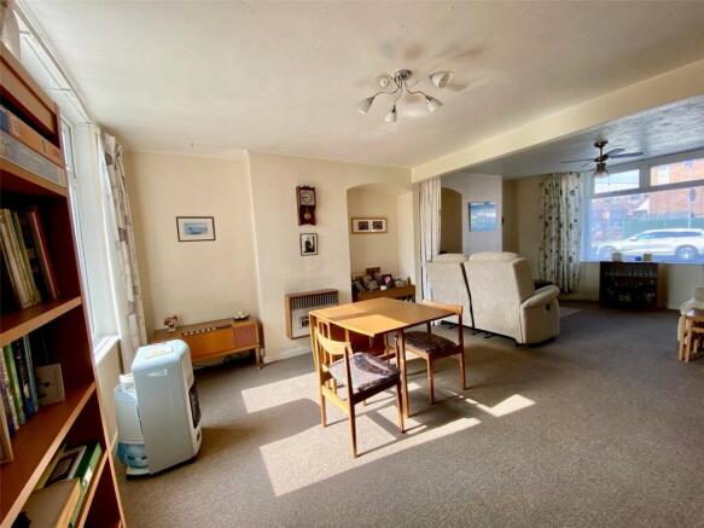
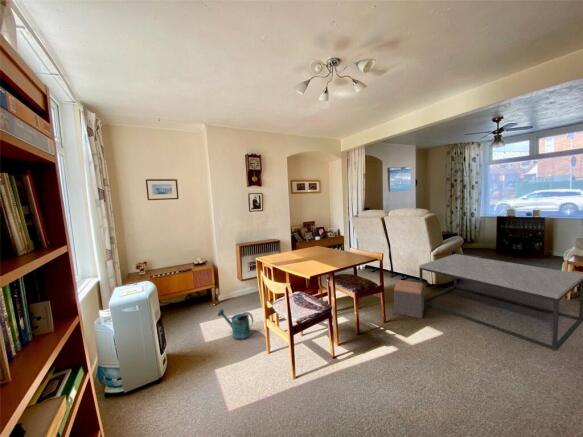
+ footstool [393,279,425,320]
+ watering can [217,308,254,341]
+ coffee table [418,253,583,352]
